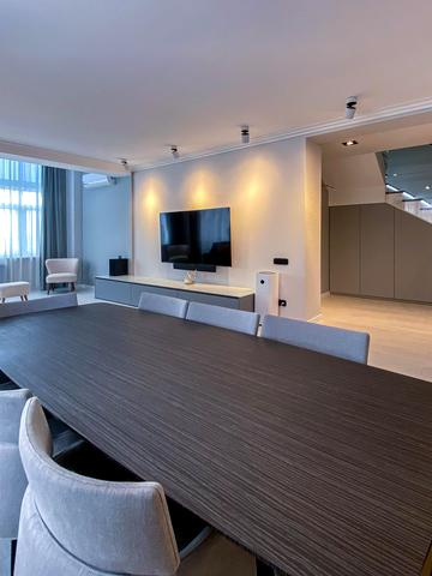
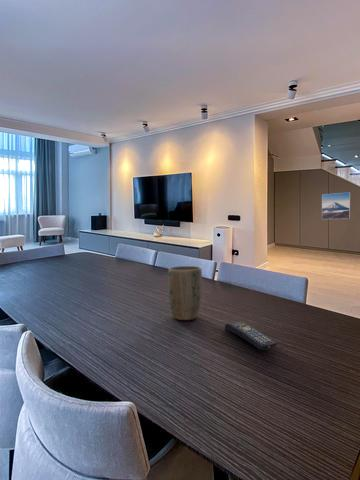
+ plant pot [167,265,203,321]
+ remote control [224,321,278,351]
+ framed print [321,191,351,220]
